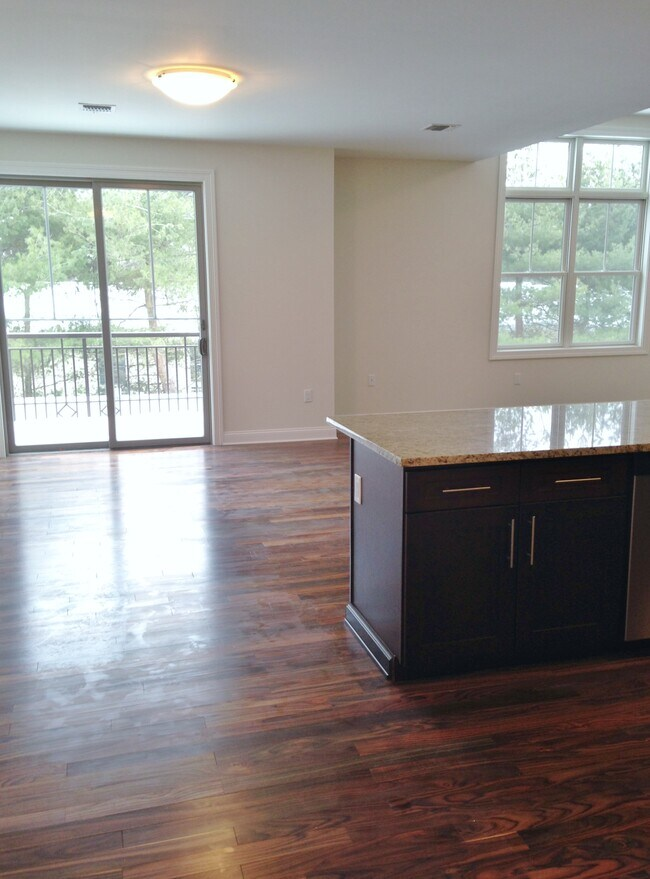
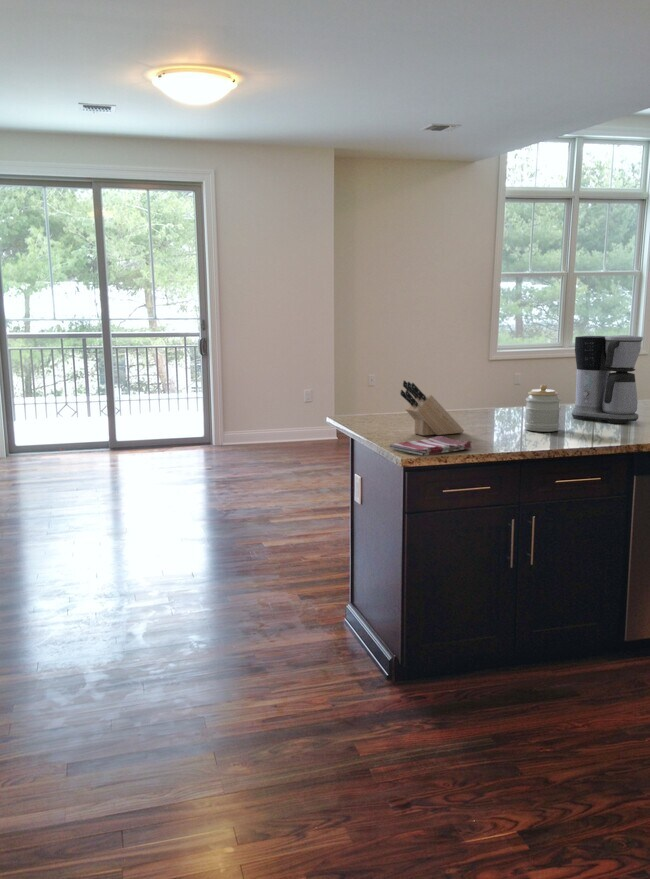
+ coffee maker [571,334,644,424]
+ knife block [399,379,465,437]
+ jar [523,383,561,433]
+ dish towel [388,435,473,457]
